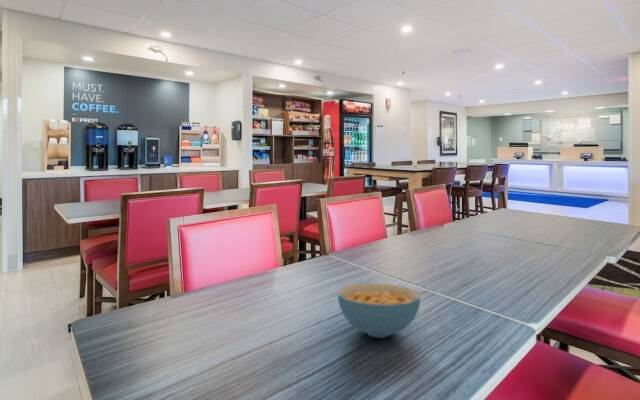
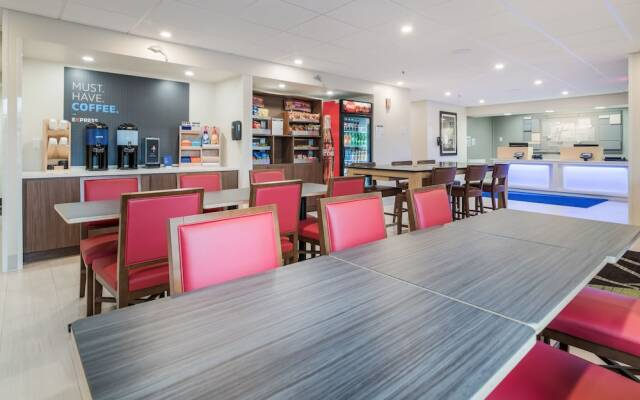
- cereal bowl [337,282,421,339]
